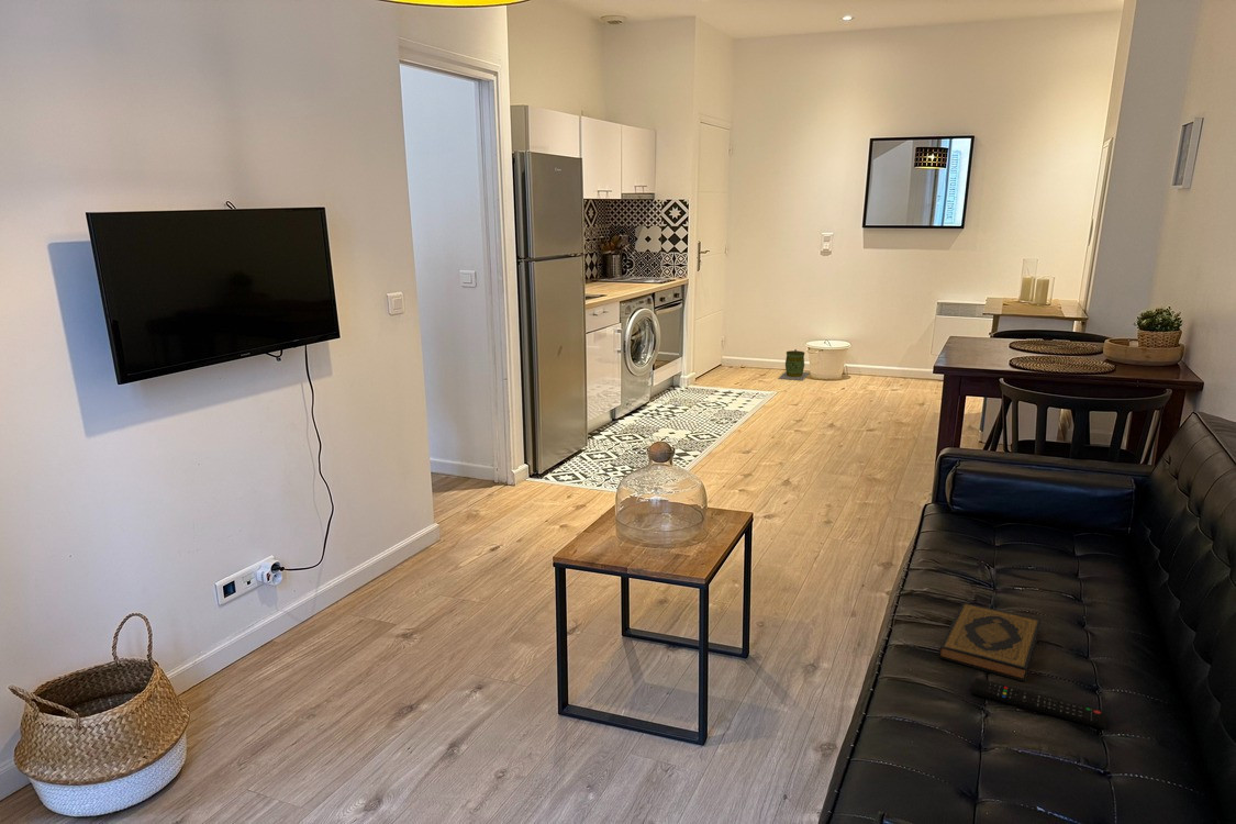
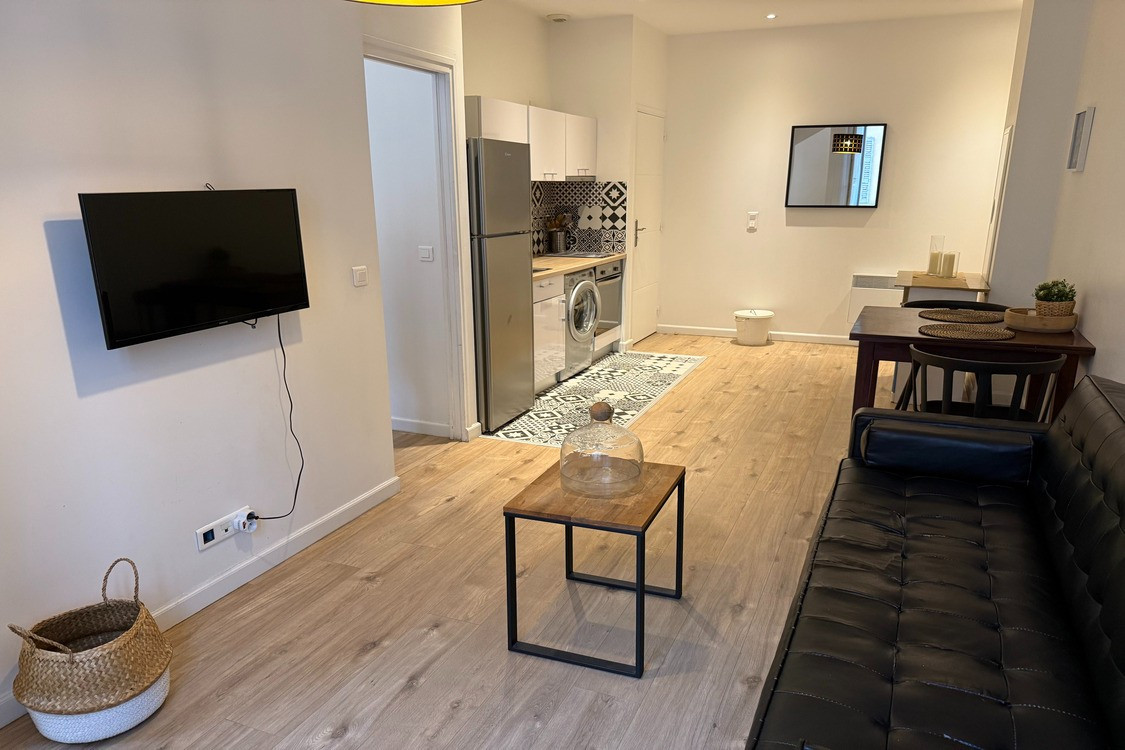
- remote control [971,677,1107,730]
- hardback book [938,602,1043,682]
- trash can [778,348,811,381]
